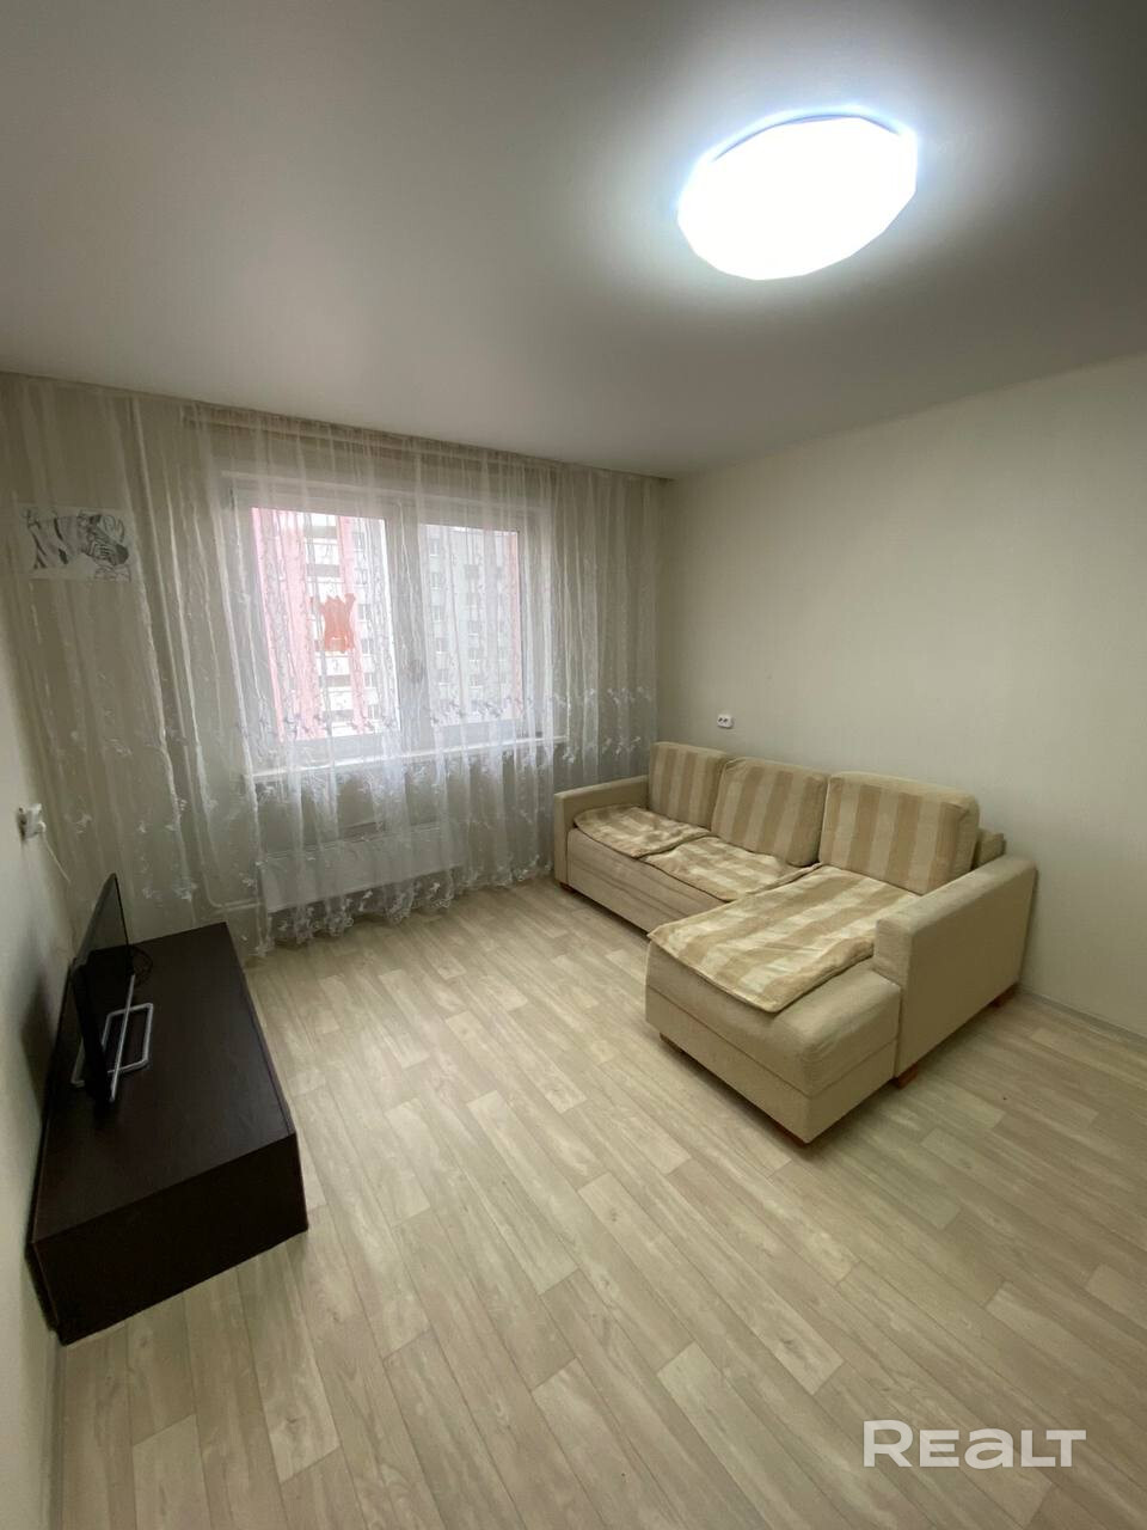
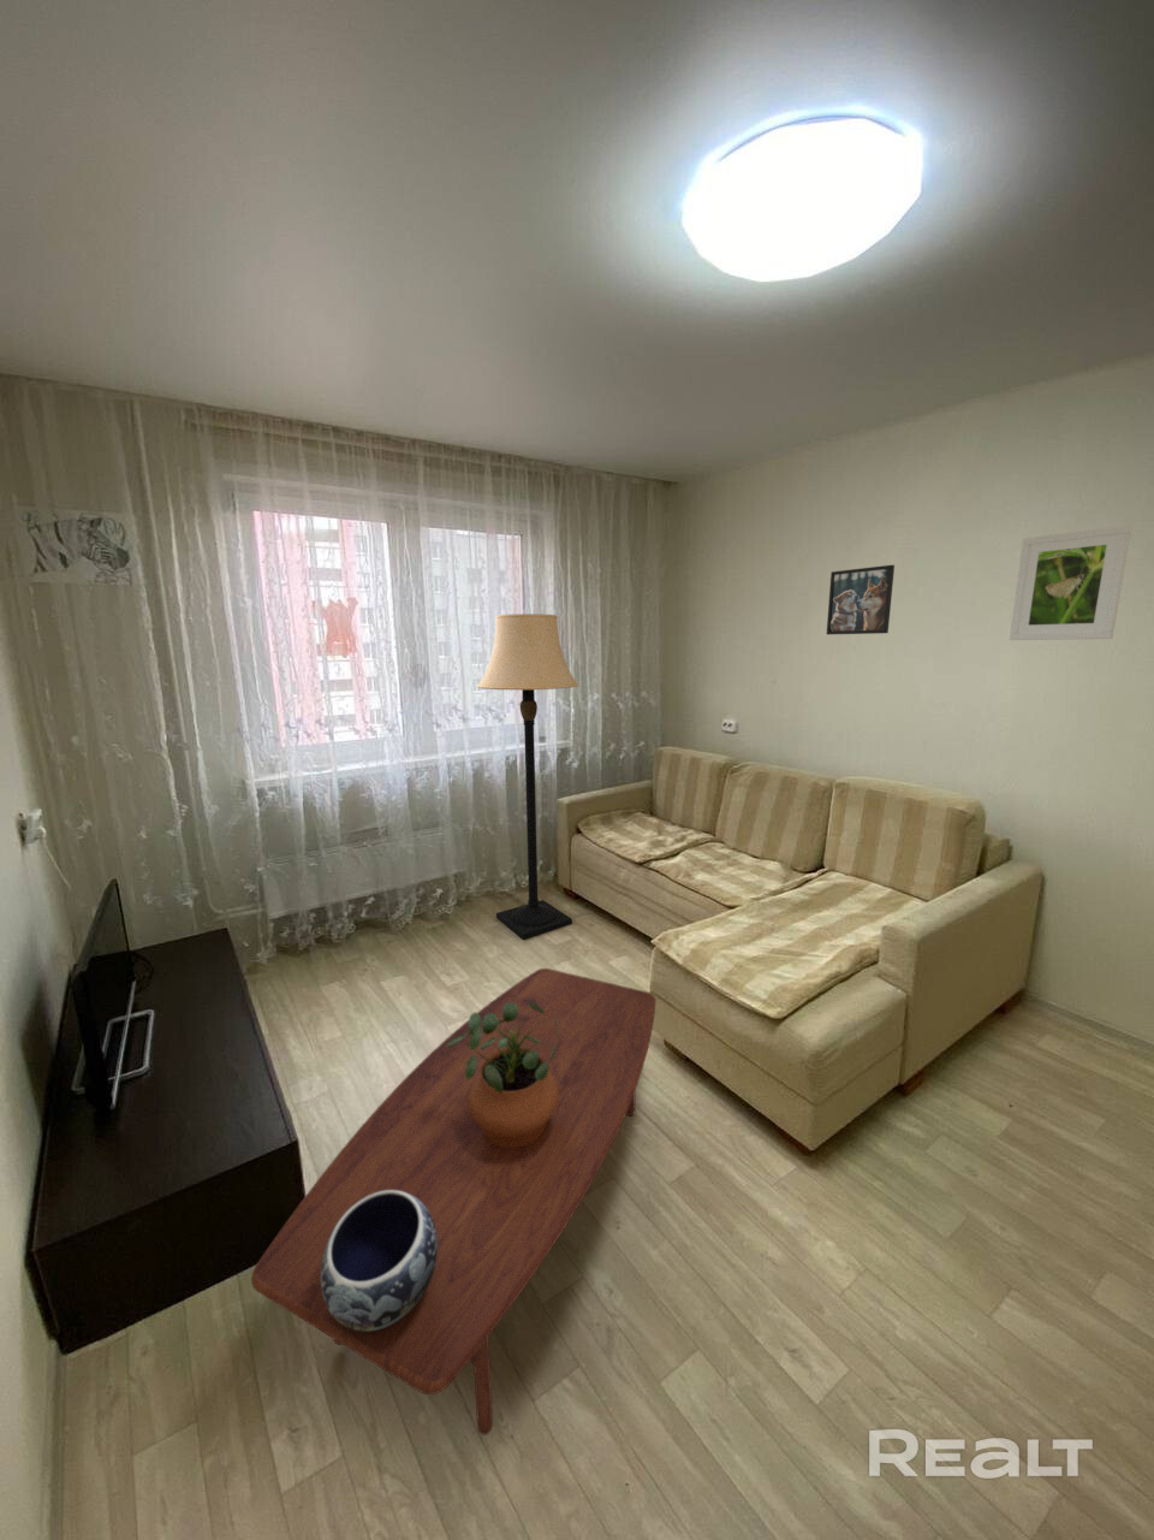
+ decorative bowl [321,1190,438,1330]
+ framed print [825,564,896,635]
+ coffee table [250,968,657,1437]
+ potted plant [446,1002,560,1148]
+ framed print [1009,524,1133,641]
+ lamp [476,612,579,940]
